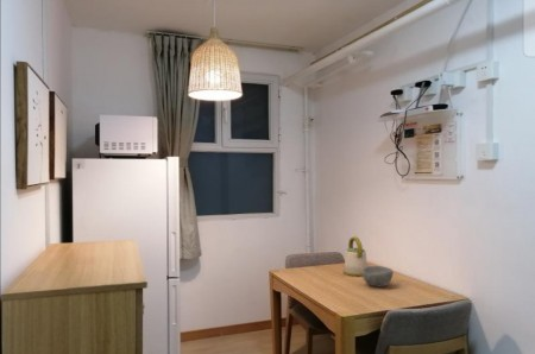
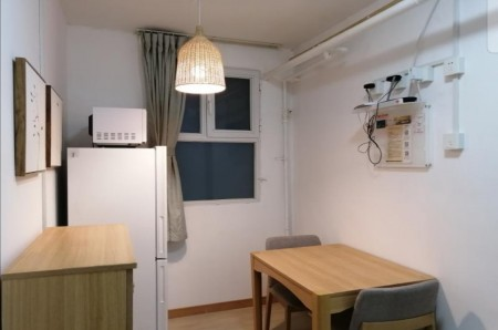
- bowl [361,265,394,287]
- kettle [342,235,369,277]
